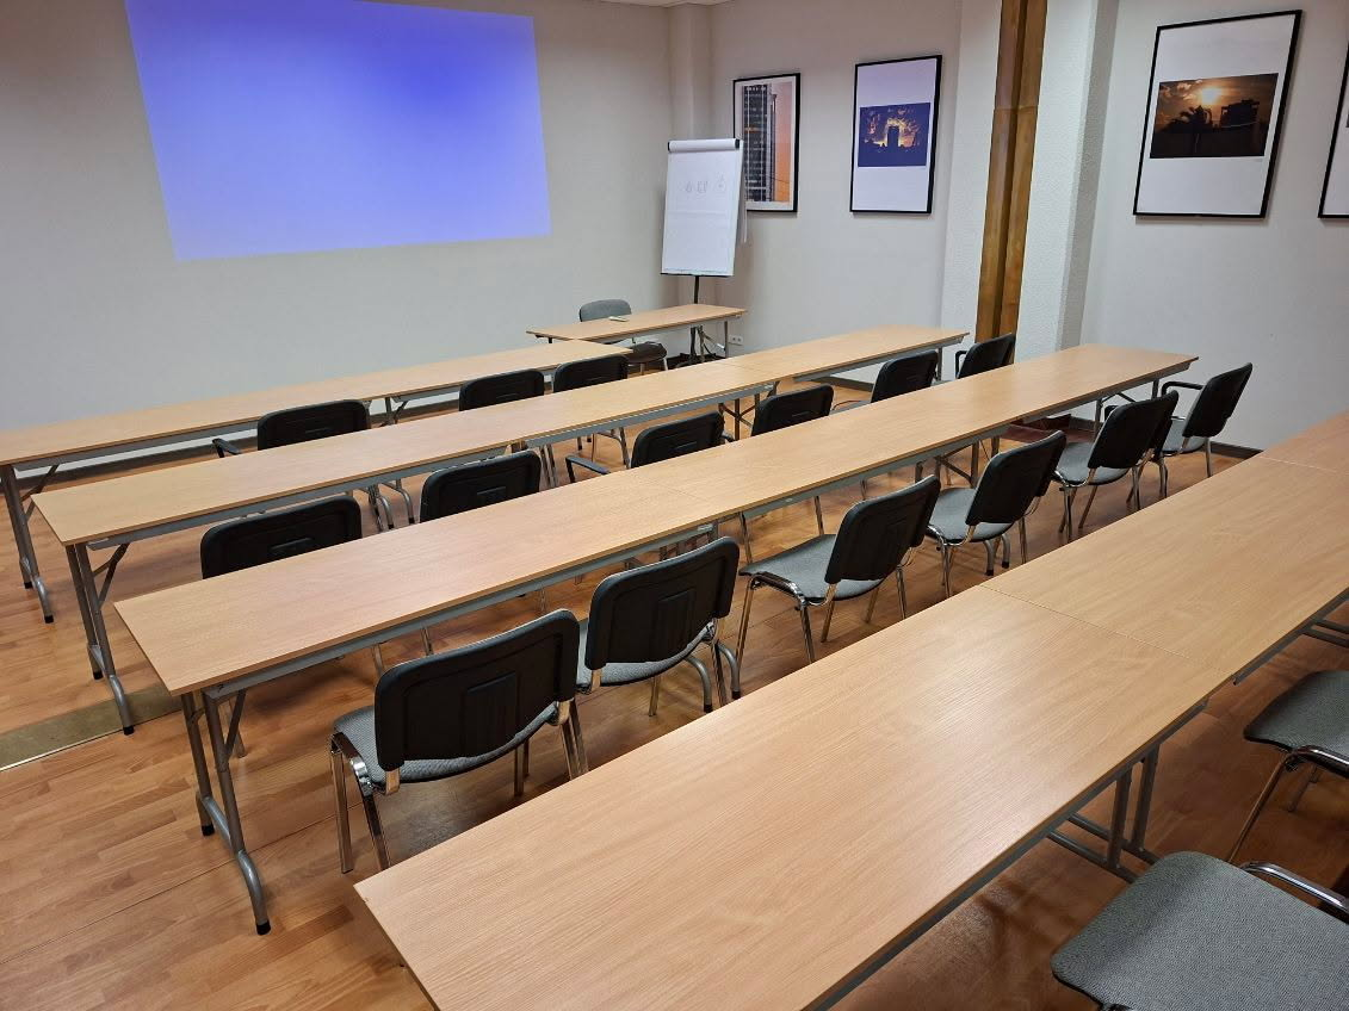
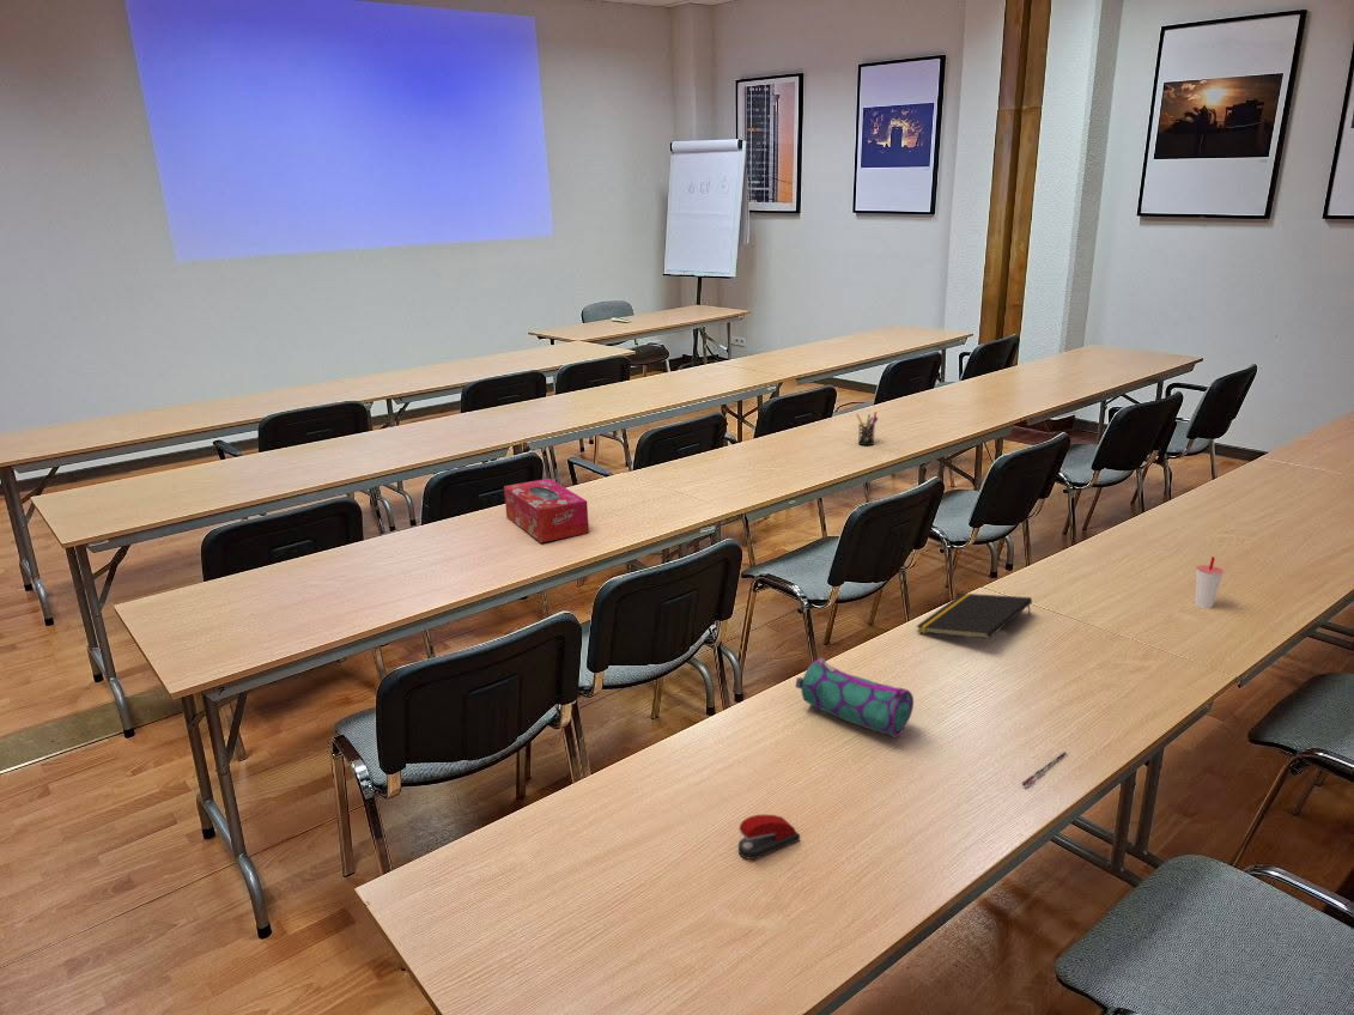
+ tissue box [503,478,590,543]
+ notepad [915,592,1033,640]
+ stapler [737,814,801,861]
+ pen [1020,750,1068,786]
+ pencil case [794,657,915,739]
+ pen holder [855,411,879,446]
+ cup [1195,555,1225,609]
